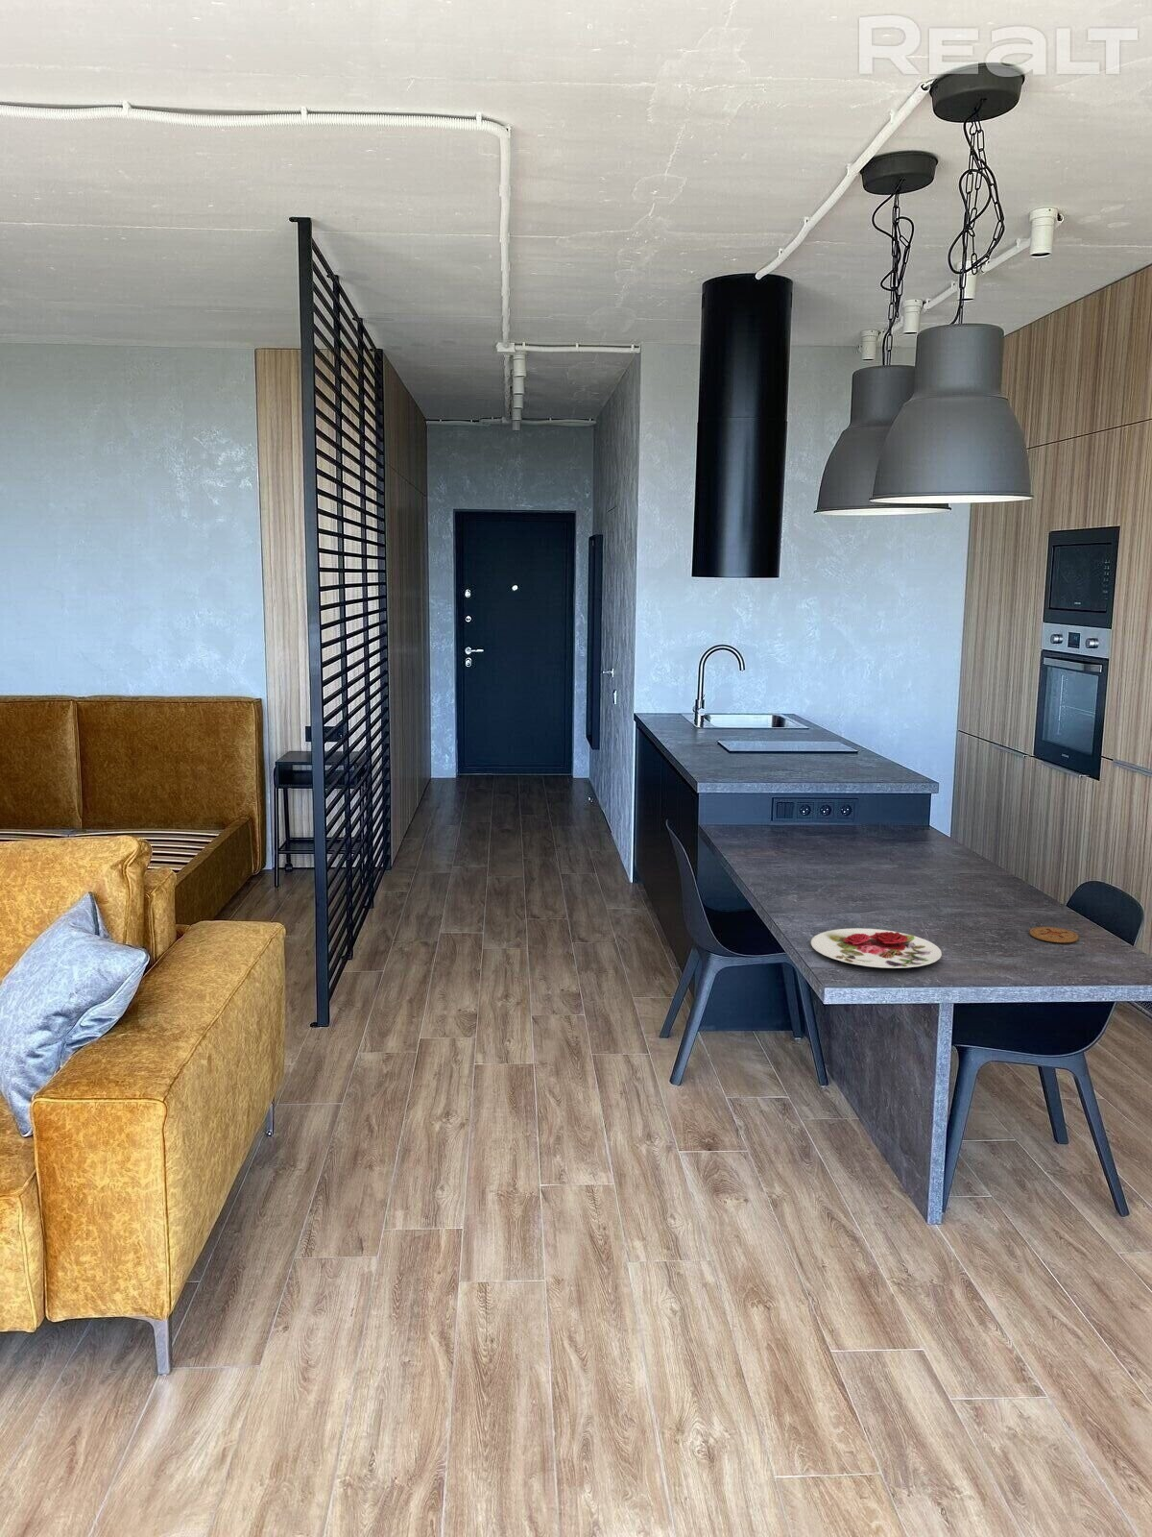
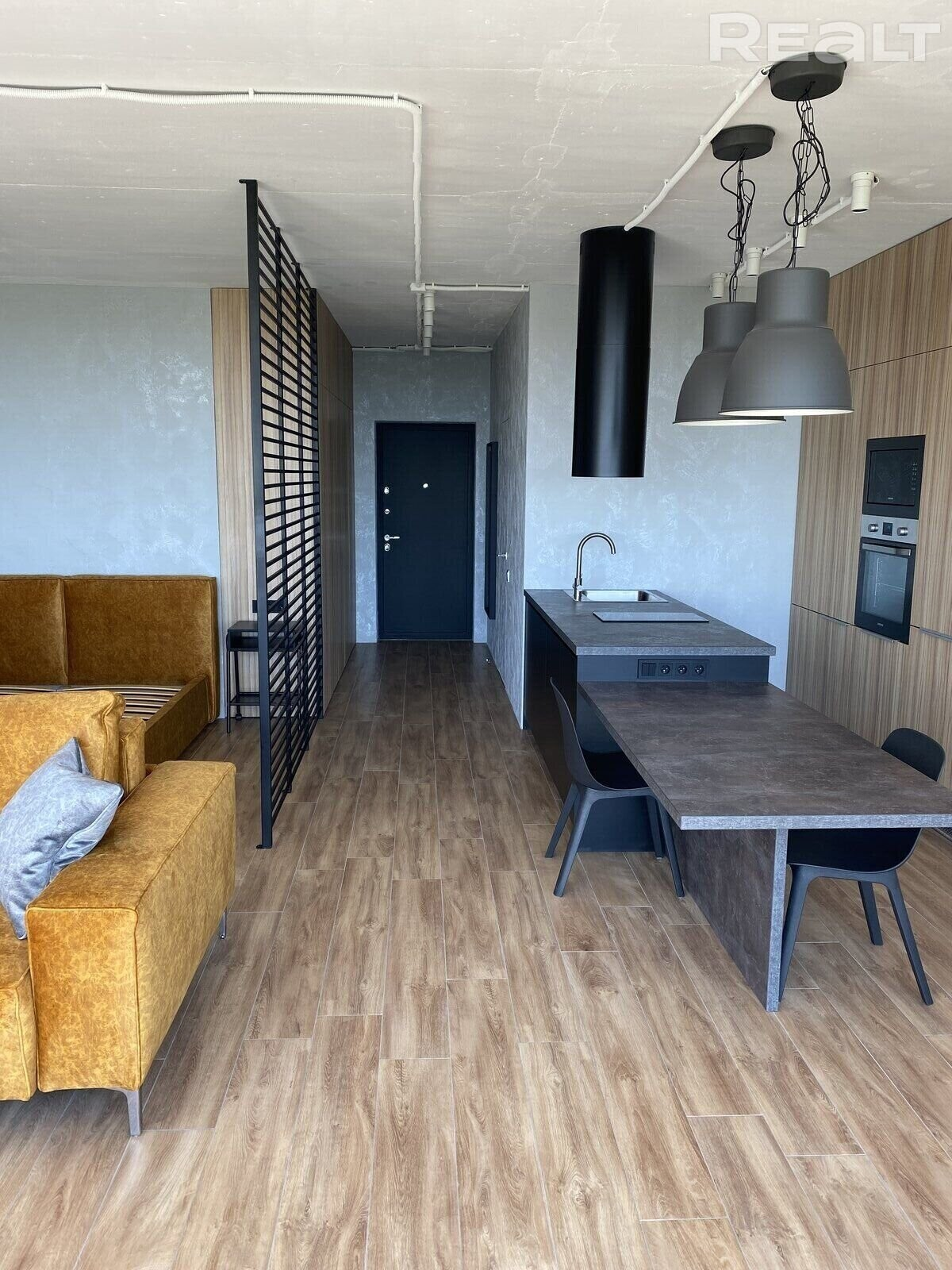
- plate [811,927,943,969]
- coaster [1029,926,1079,943]
